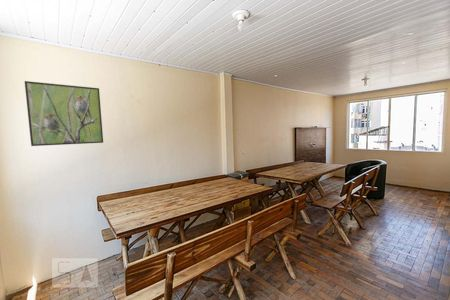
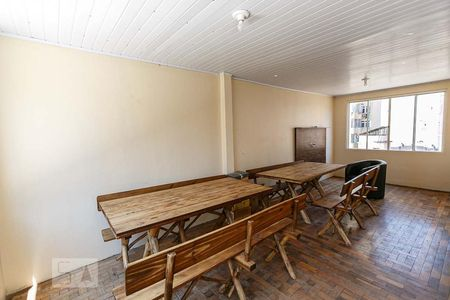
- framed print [24,80,104,147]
